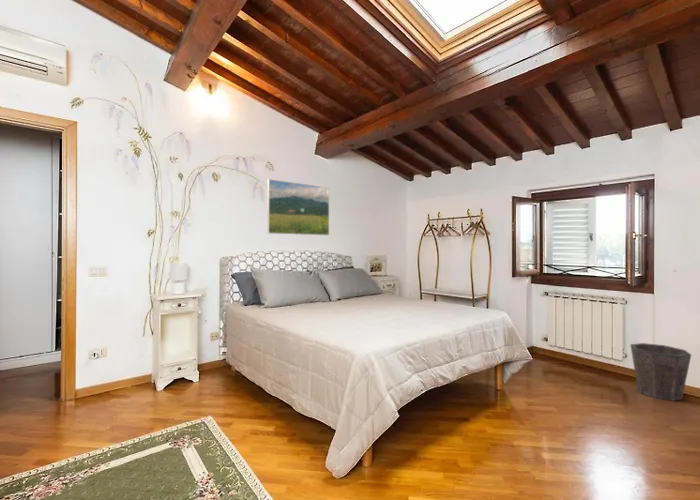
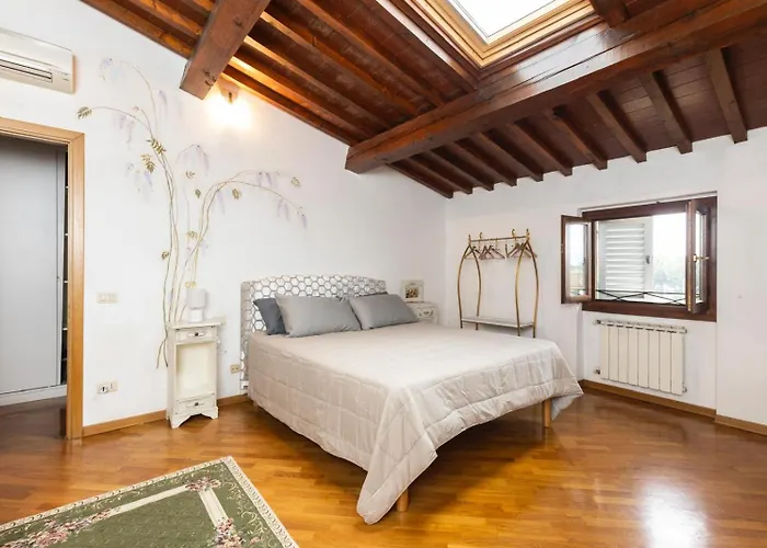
- waste bin [629,342,692,402]
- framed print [266,178,330,236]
